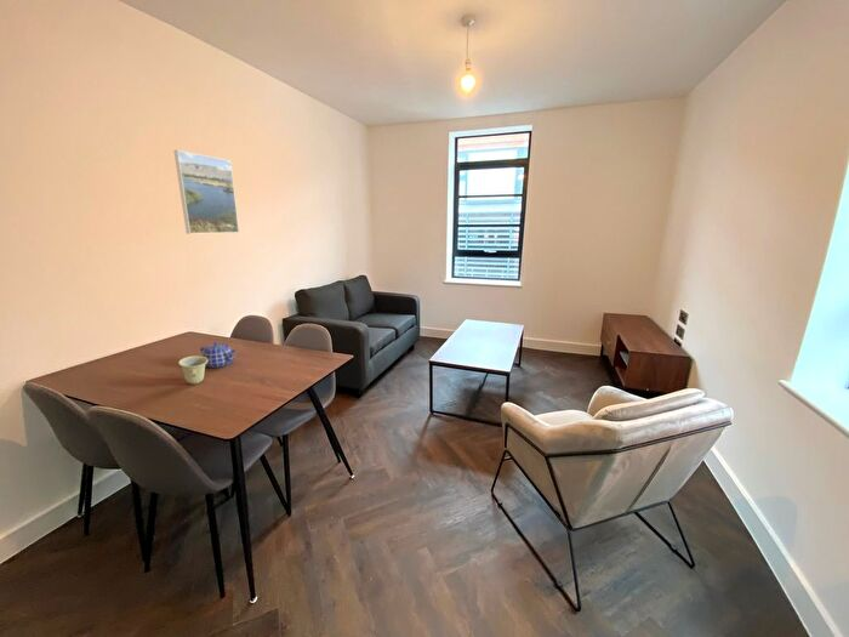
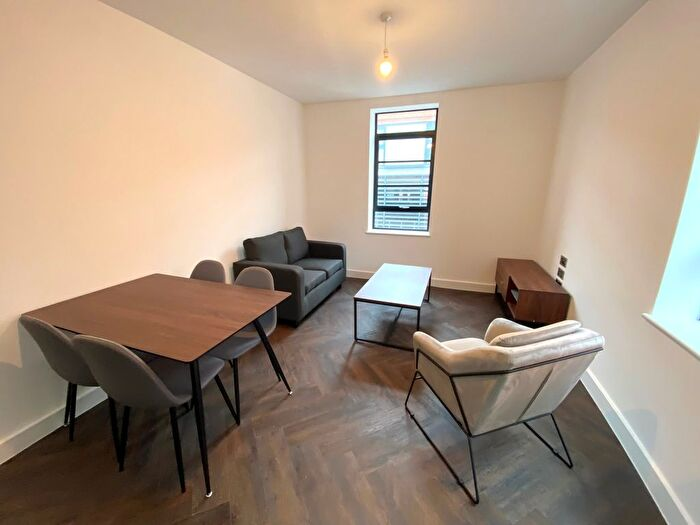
- teapot [199,341,238,369]
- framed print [172,149,240,235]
- cup [177,354,207,385]
